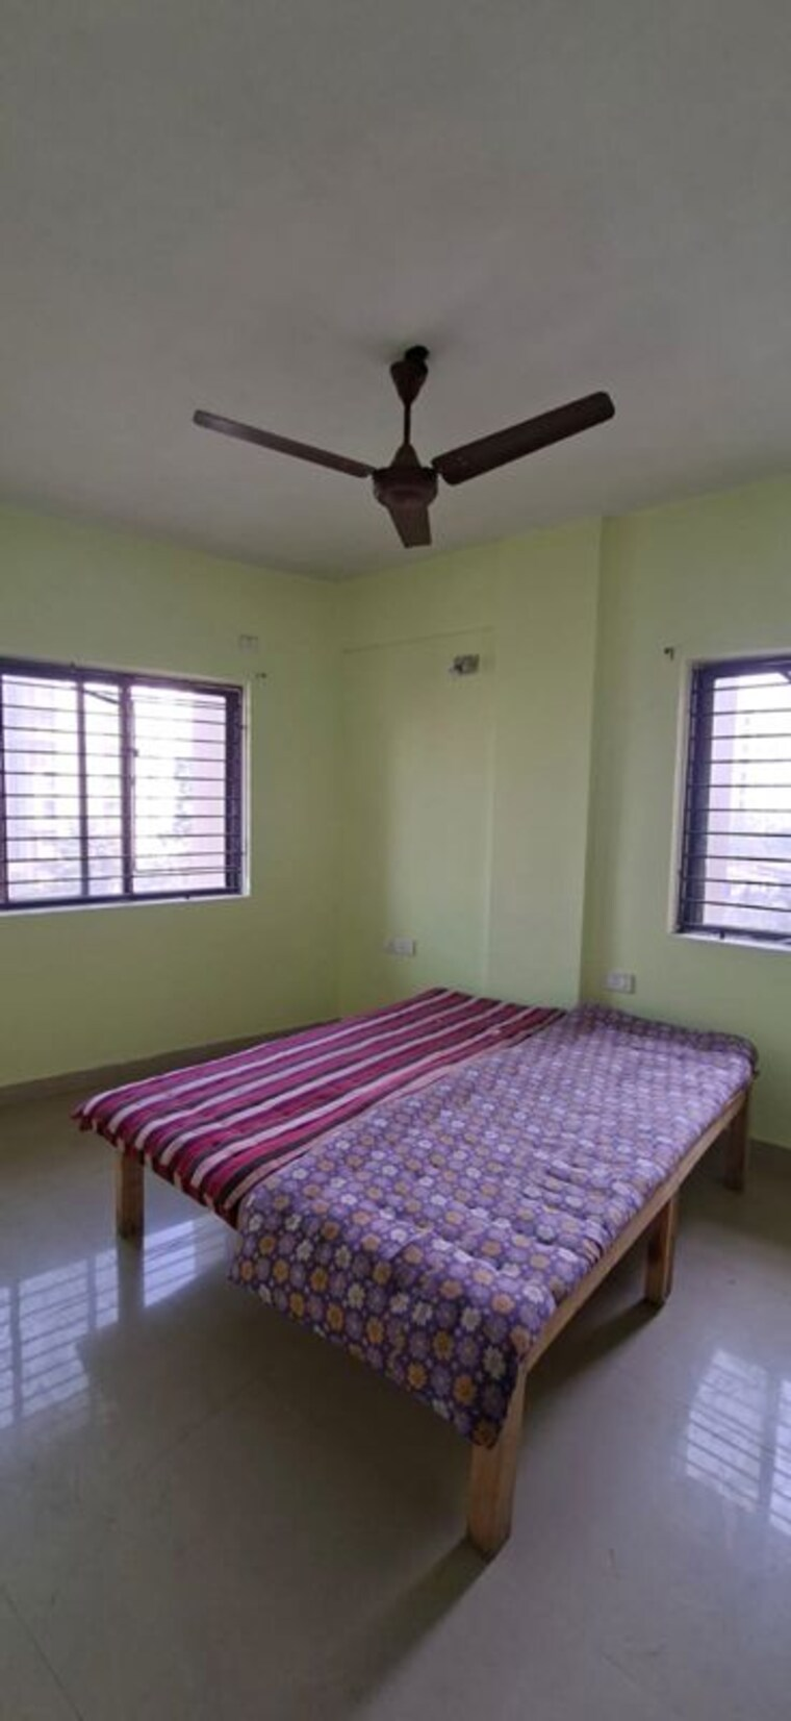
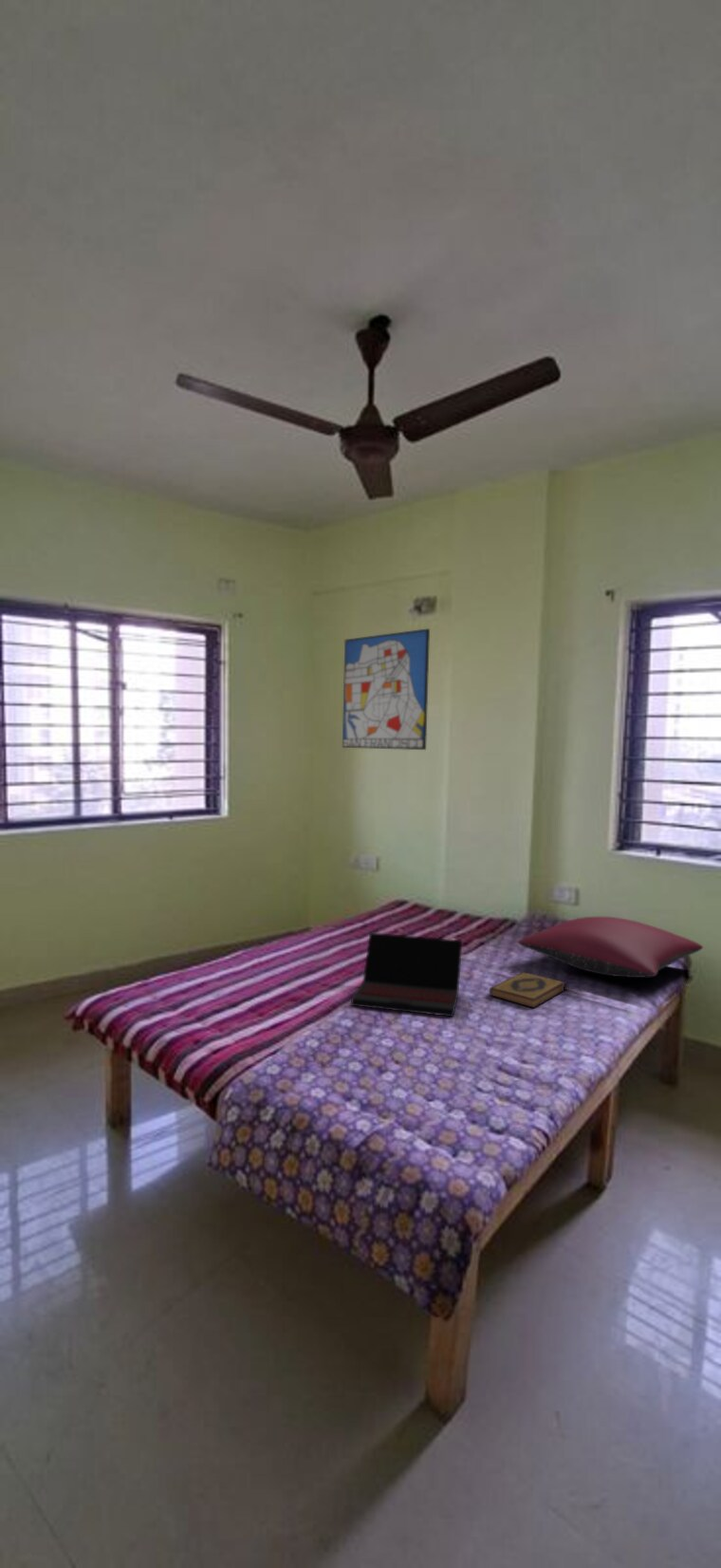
+ wall art [342,627,431,751]
+ hardback book [489,971,566,1009]
+ pillow [517,916,704,979]
+ laptop [350,932,463,1017]
